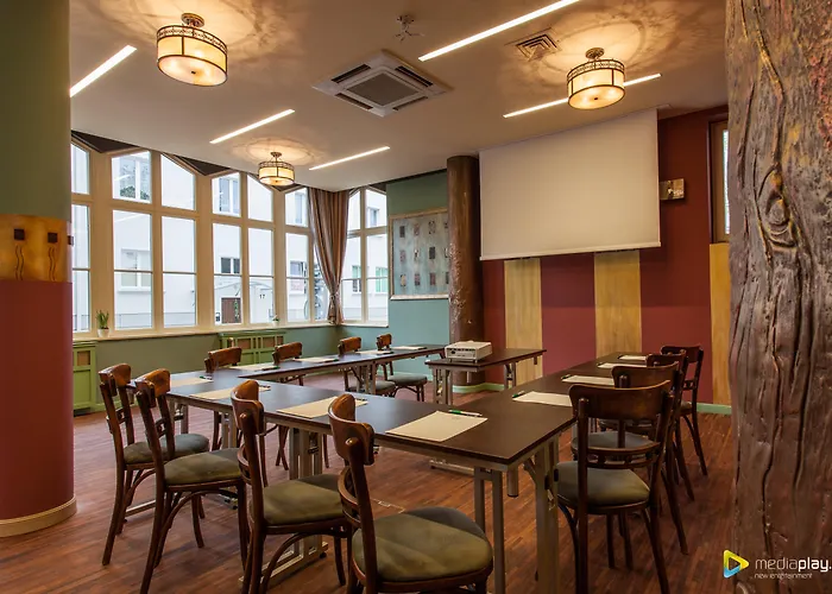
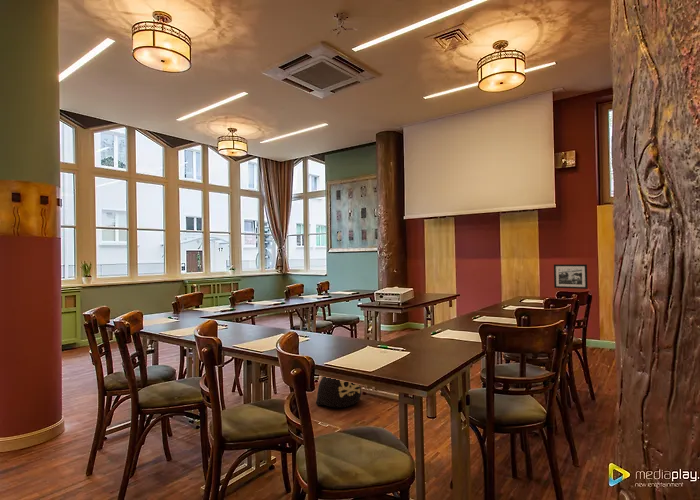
+ picture frame [553,263,589,290]
+ bag [315,376,362,409]
